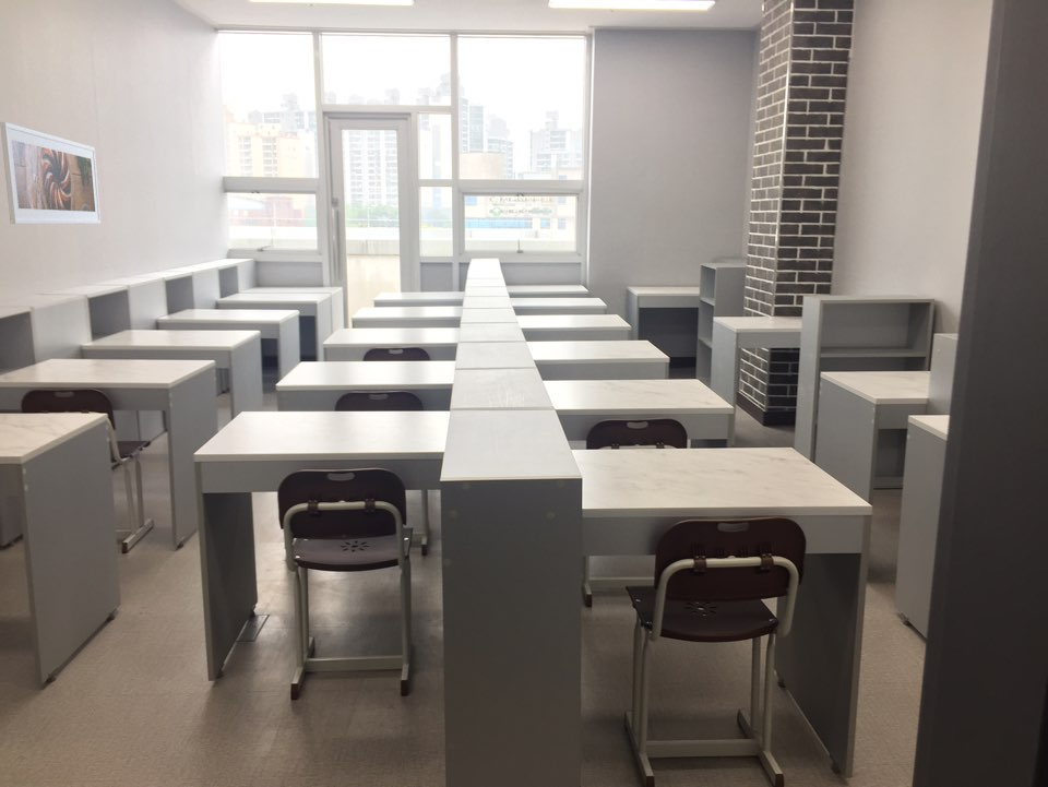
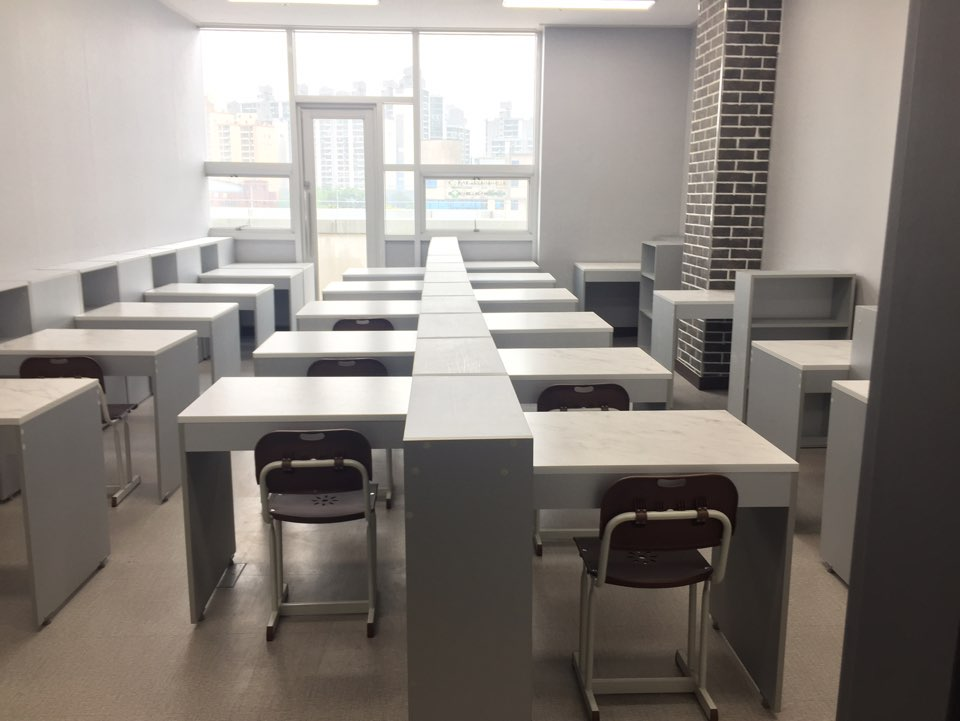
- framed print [0,121,102,225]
